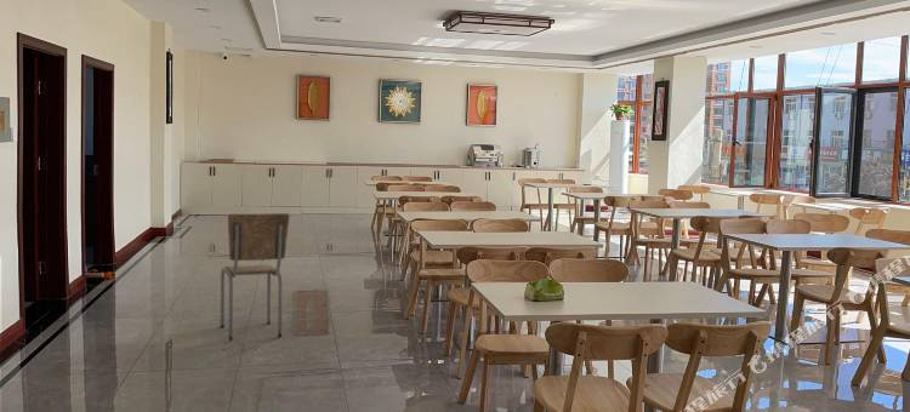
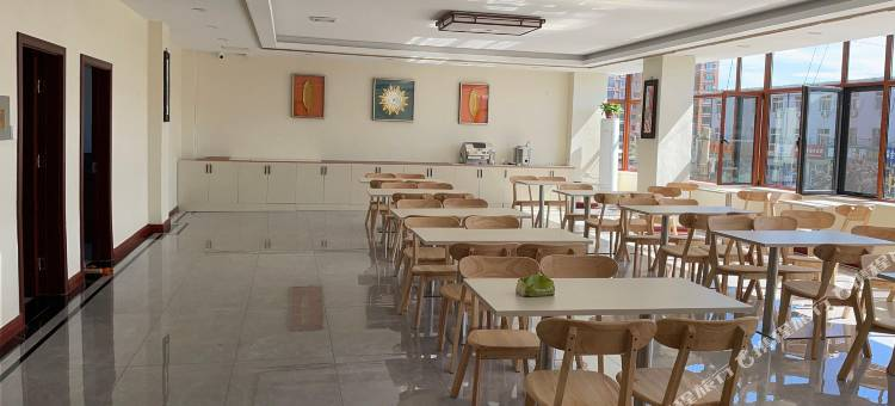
- dining chair [220,212,290,342]
